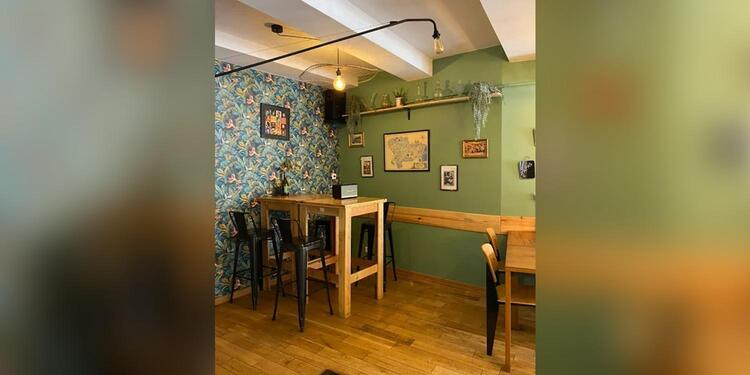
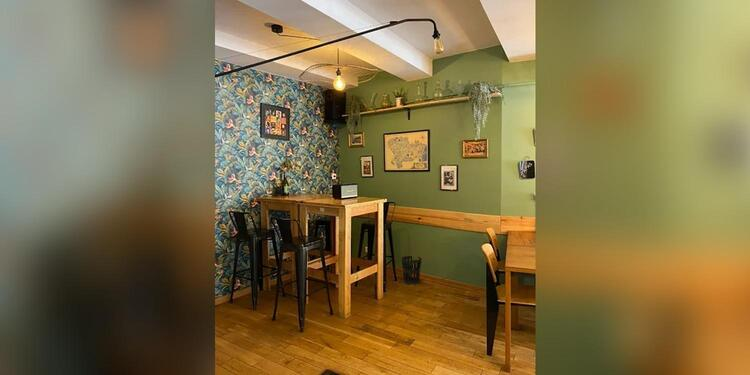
+ wastebasket [400,255,422,285]
